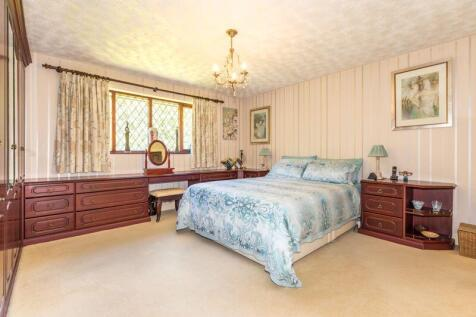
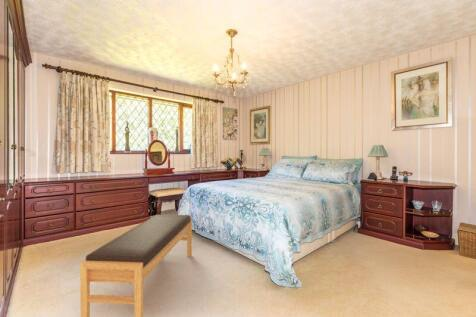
+ bench [79,214,193,317]
